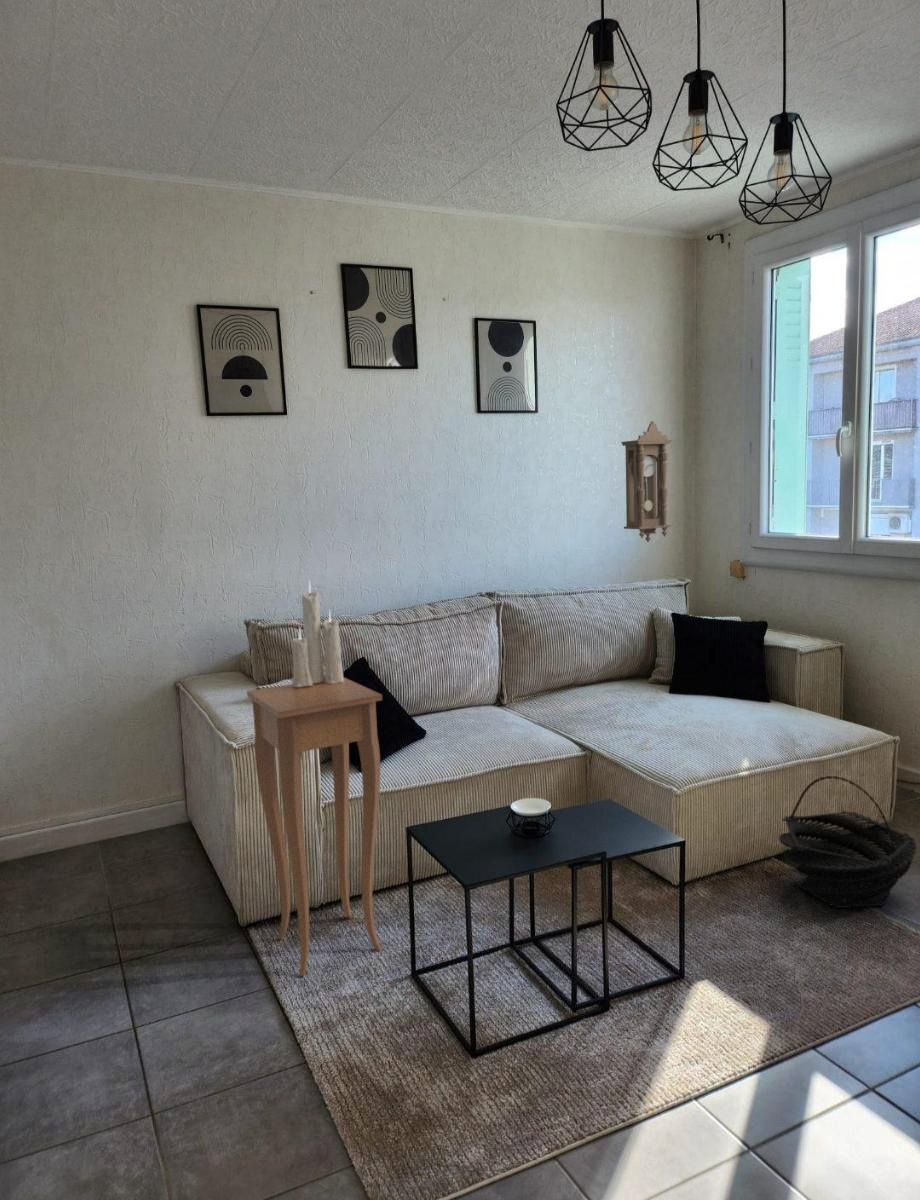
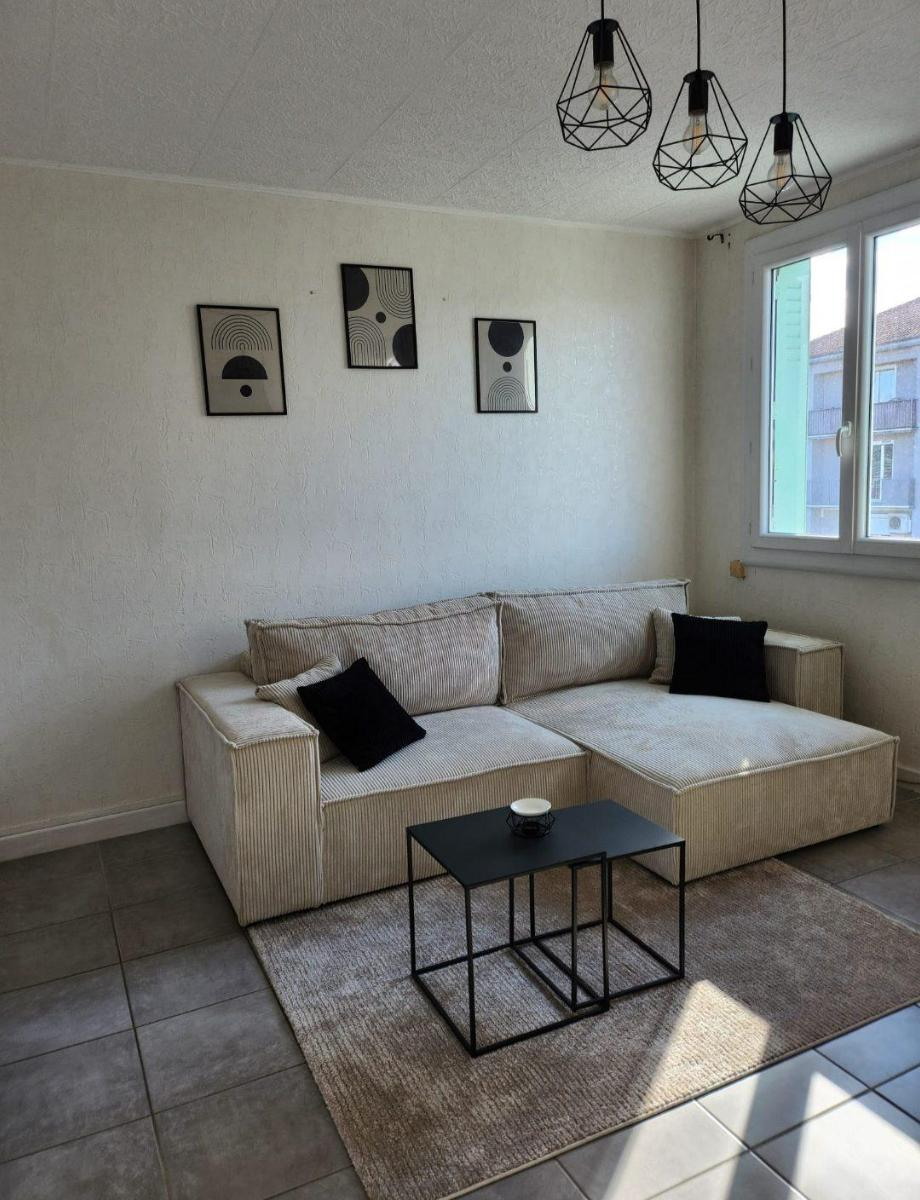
- pendulum clock [620,420,673,543]
- basket [778,775,918,909]
- candle [291,579,344,687]
- side table [246,676,383,977]
